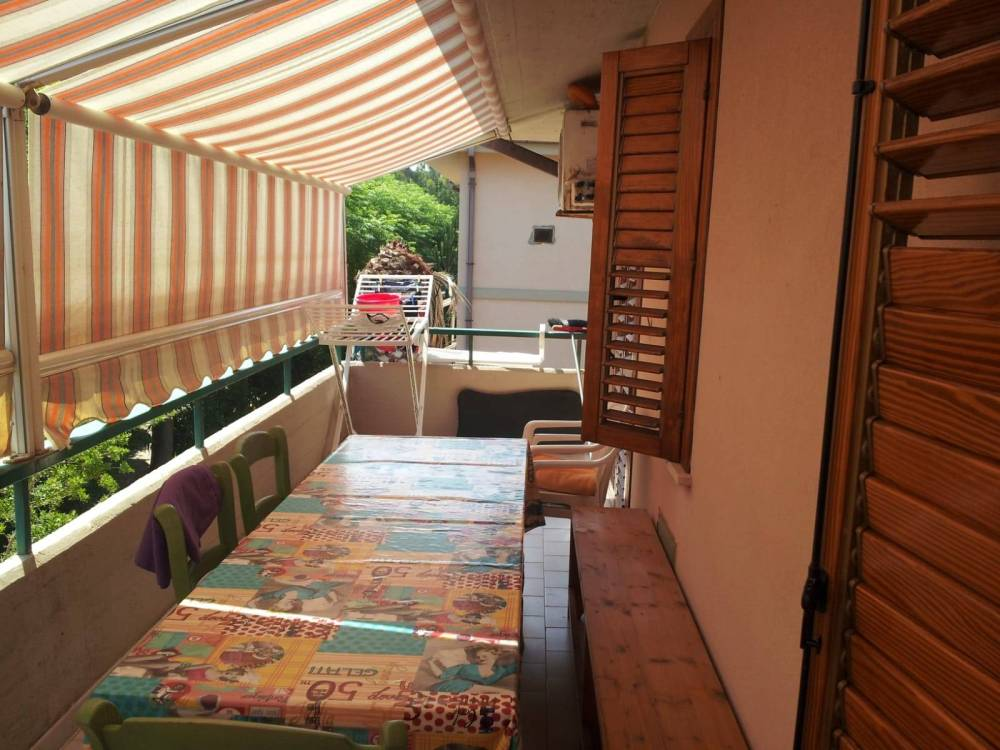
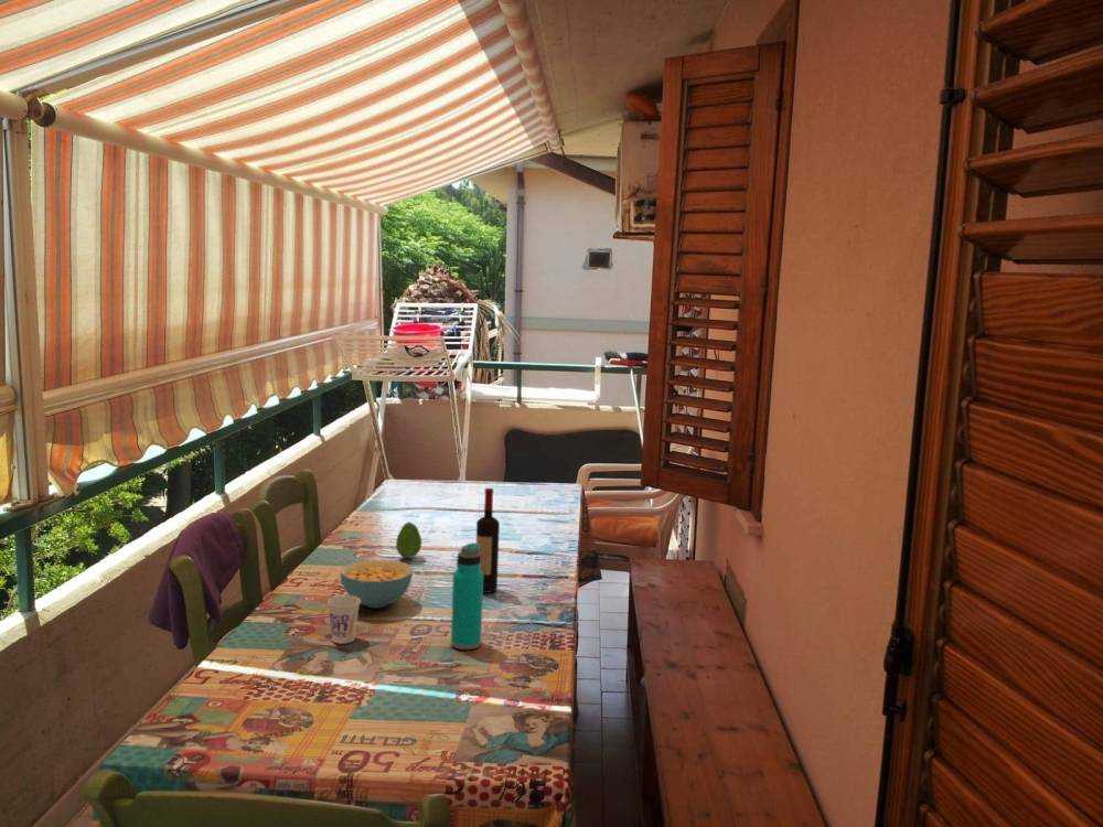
+ cereal bowl [339,559,415,609]
+ cup [326,594,361,645]
+ water bottle [450,543,484,651]
+ fruit [395,520,422,559]
+ wine bottle [475,487,501,594]
